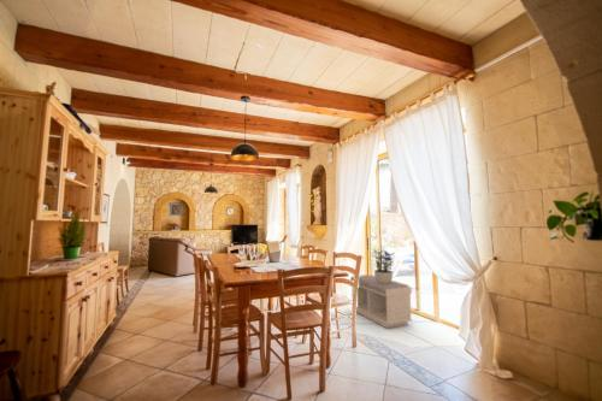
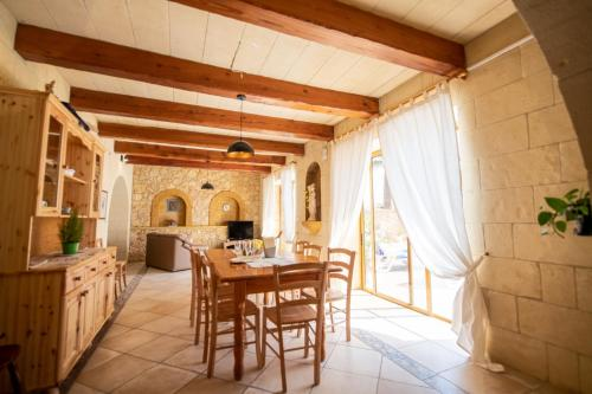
- bench [349,273,413,329]
- potted plant [372,249,396,284]
